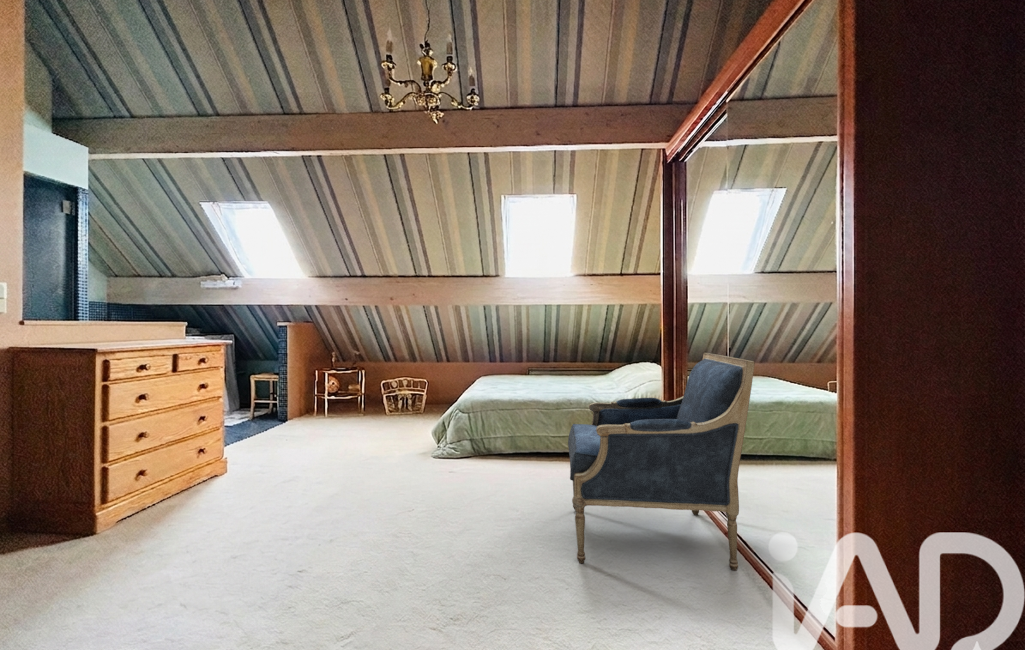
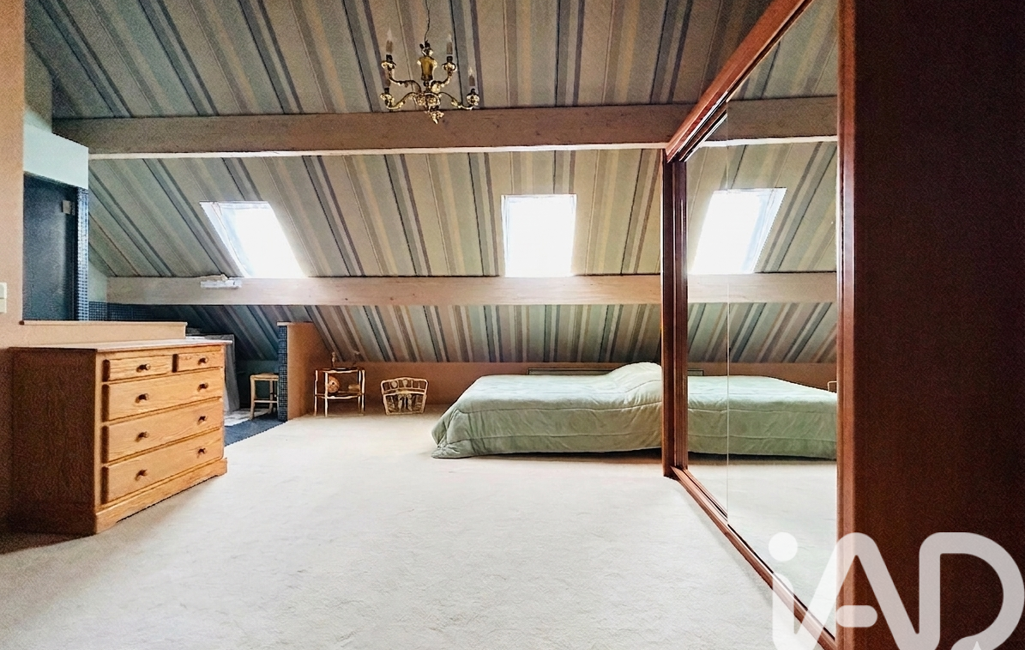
- armchair [567,352,756,572]
